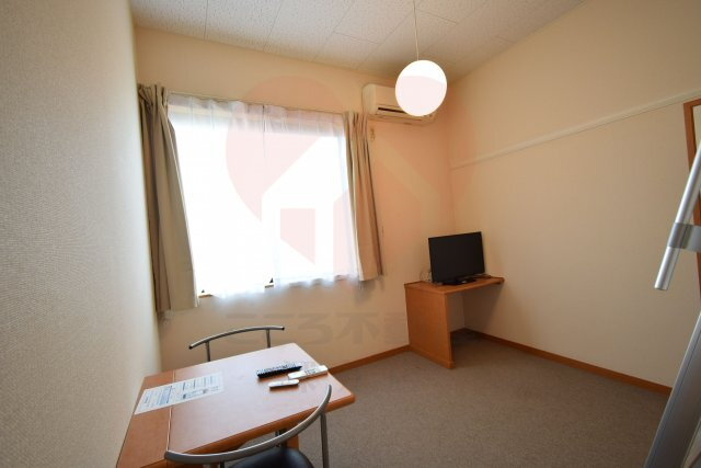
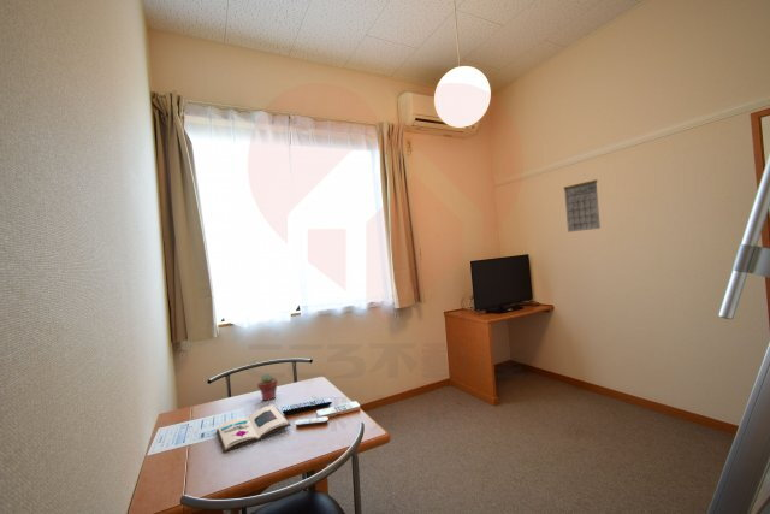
+ book [215,403,291,454]
+ potted succulent [256,373,278,402]
+ calendar [563,173,602,234]
